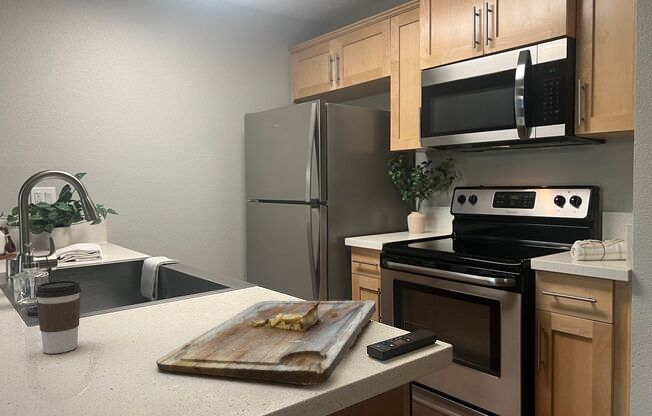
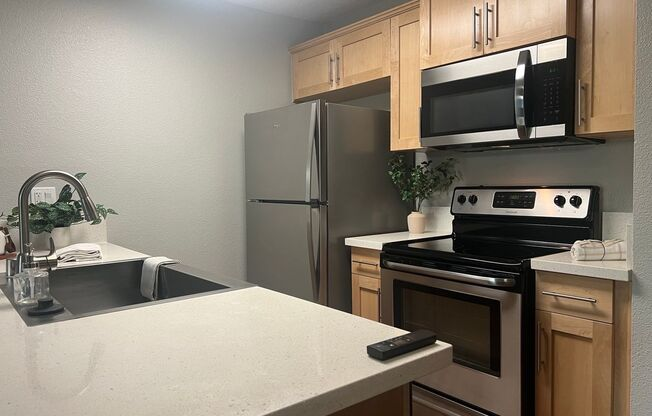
- coffee cup [34,279,82,354]
- cutting board [155,299,377,386]
